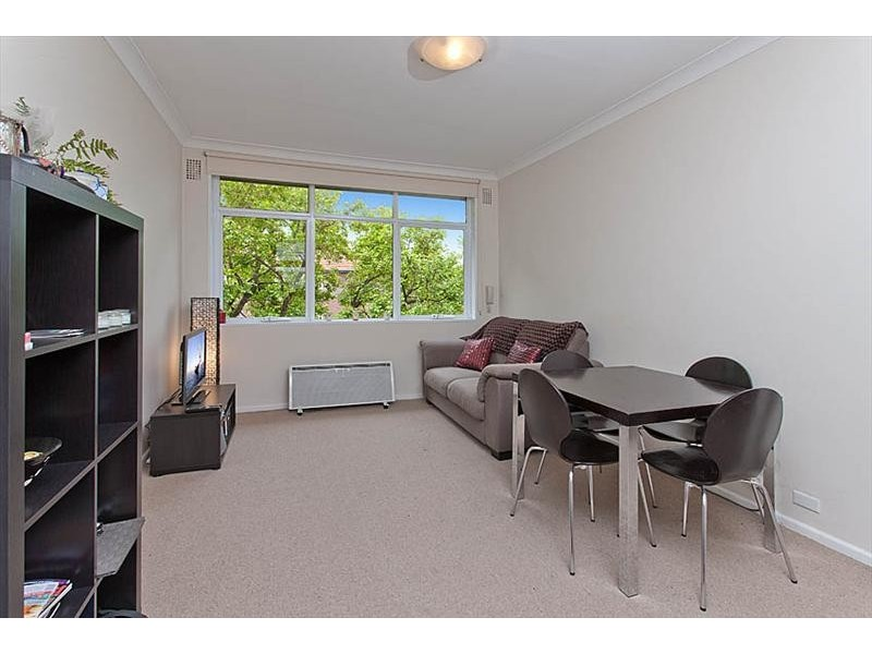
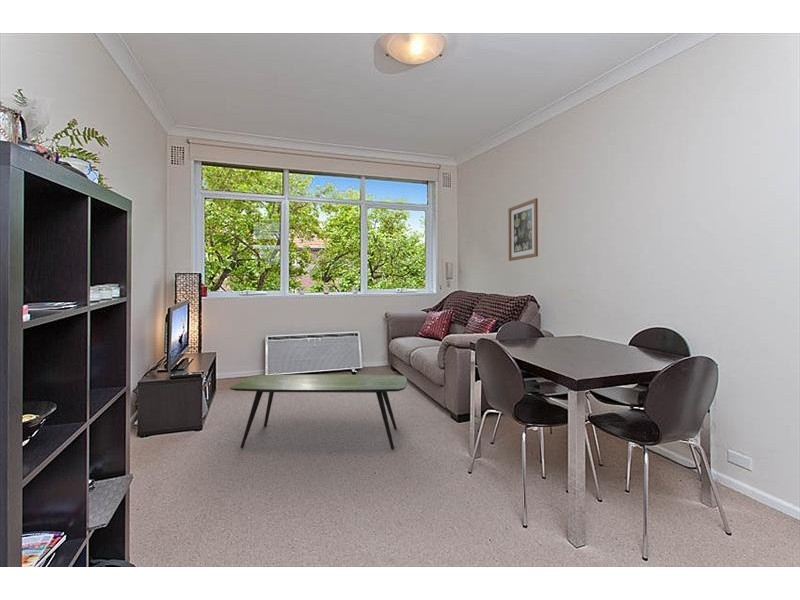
+ coffee table [229,374,408,451]
+ wall art [507,197,539,262]
